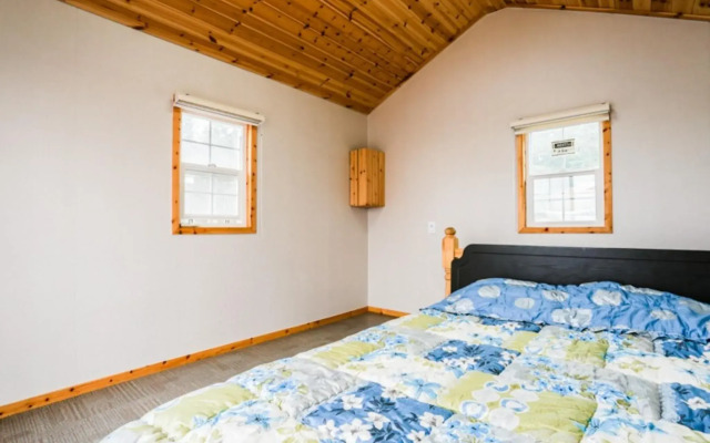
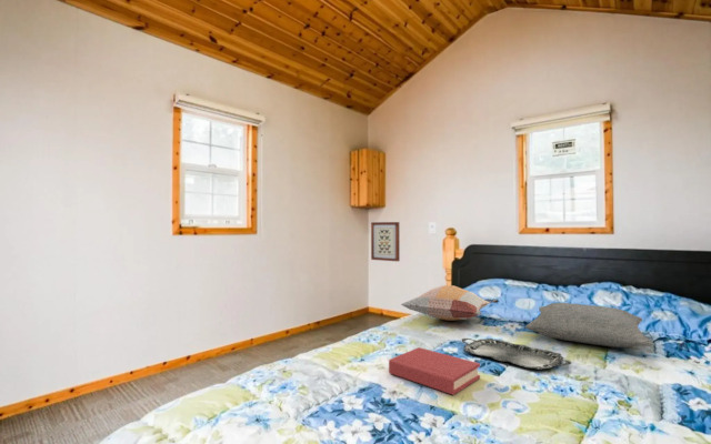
+ hardback book [388,346,481,396]
+ serving tray [461,337,572,371]
+ wall art [370,221,401,262]
+ decorative pillow [400,284,500,322]
+ pillow [524,302,653,349]
